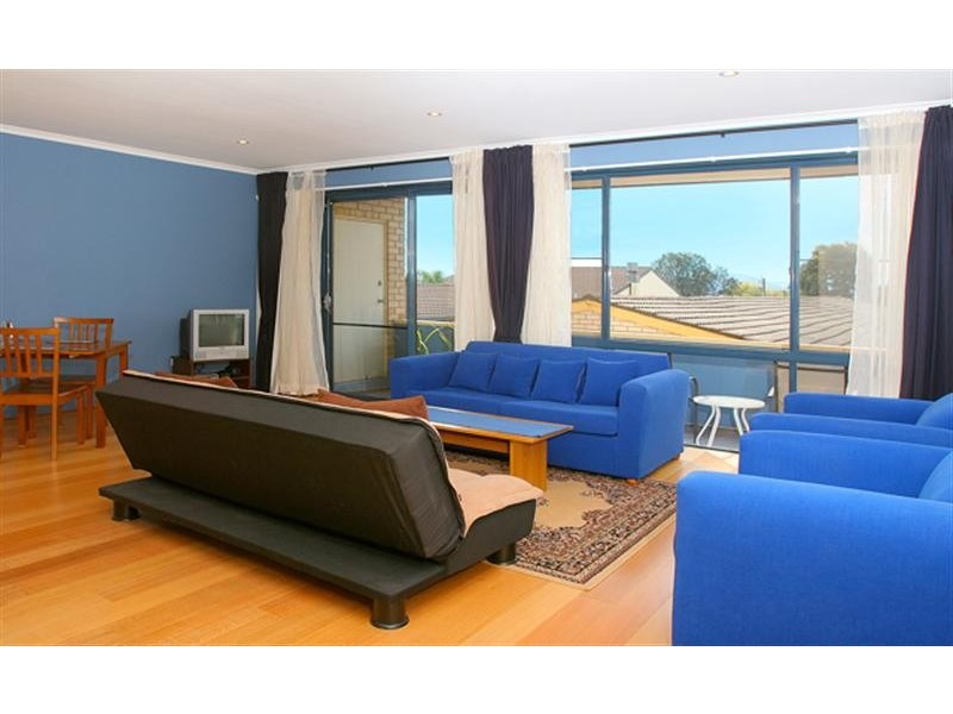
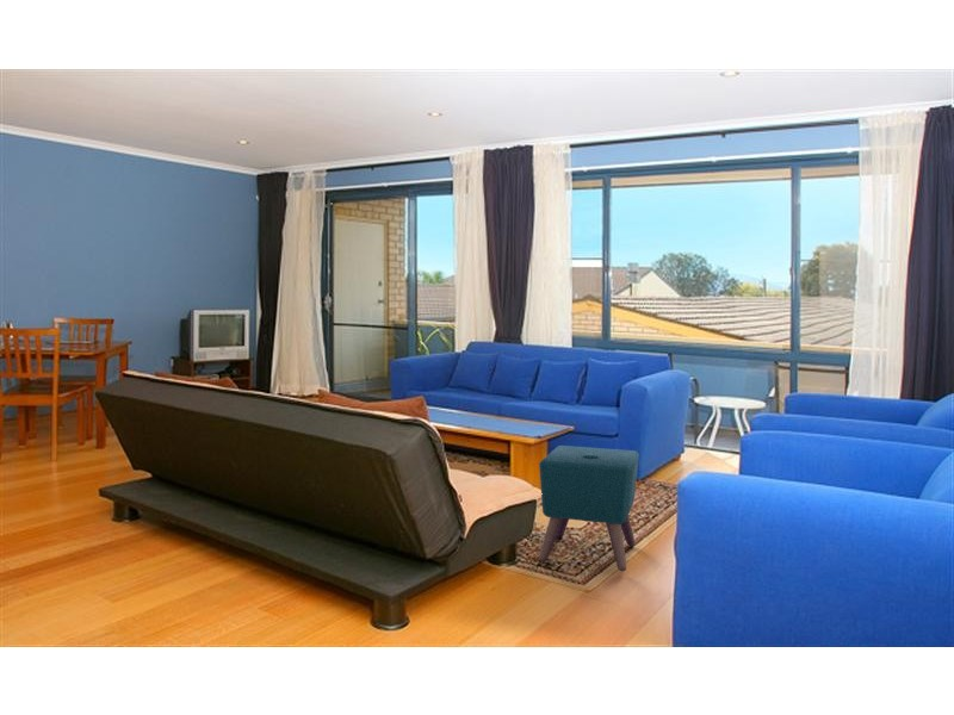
+ ottoman [538,444,640,573]
